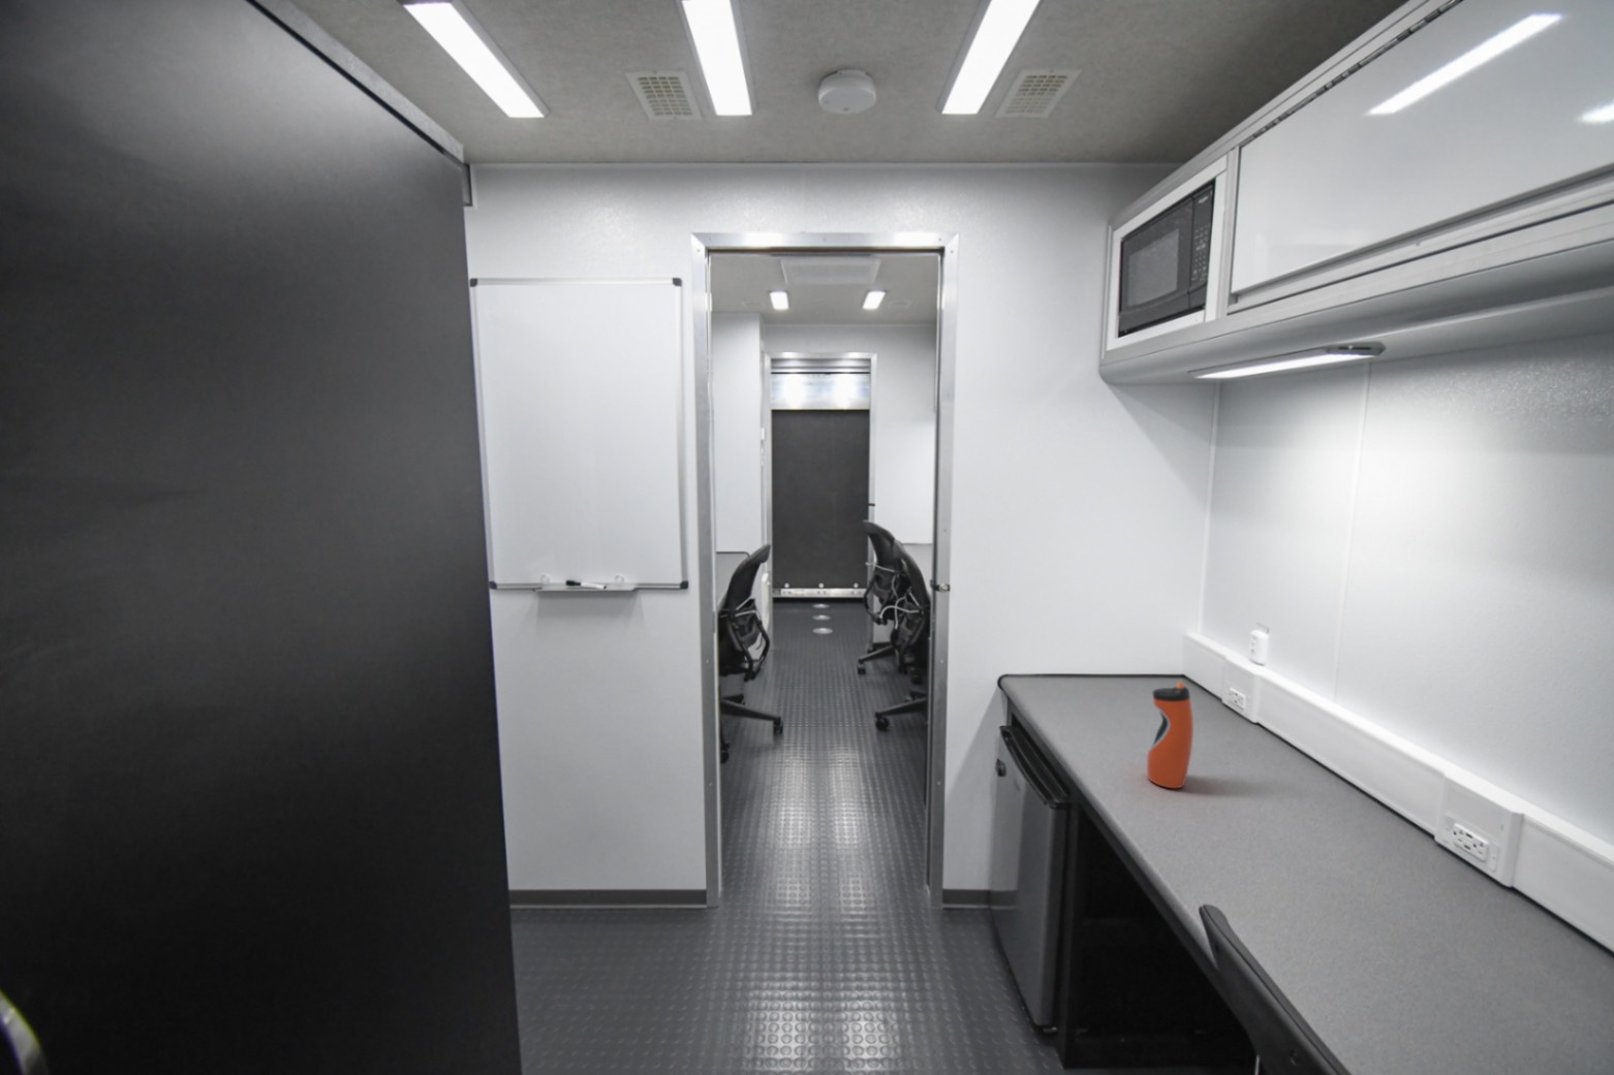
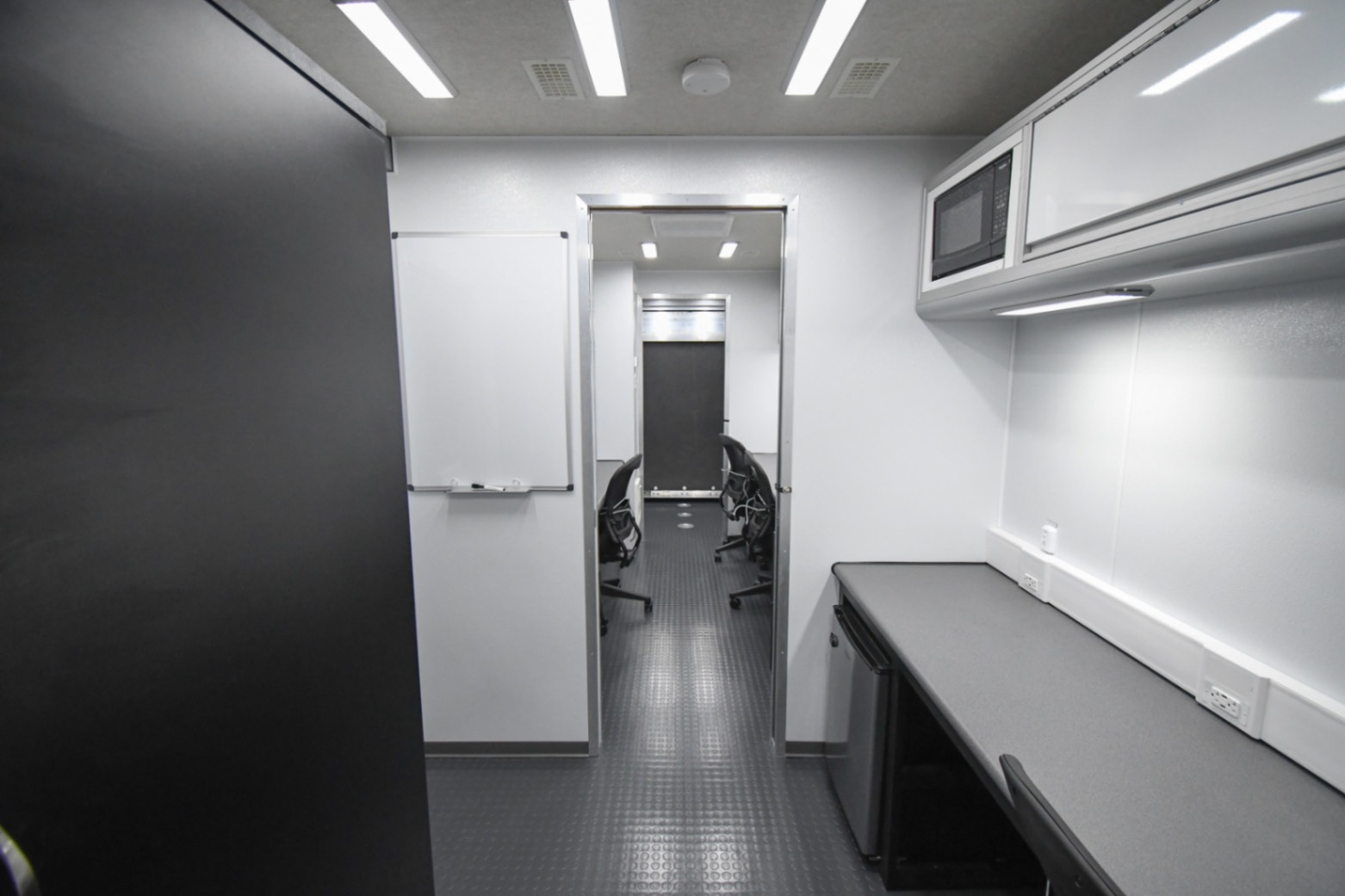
- water bottle [1146,680,1194,789]
